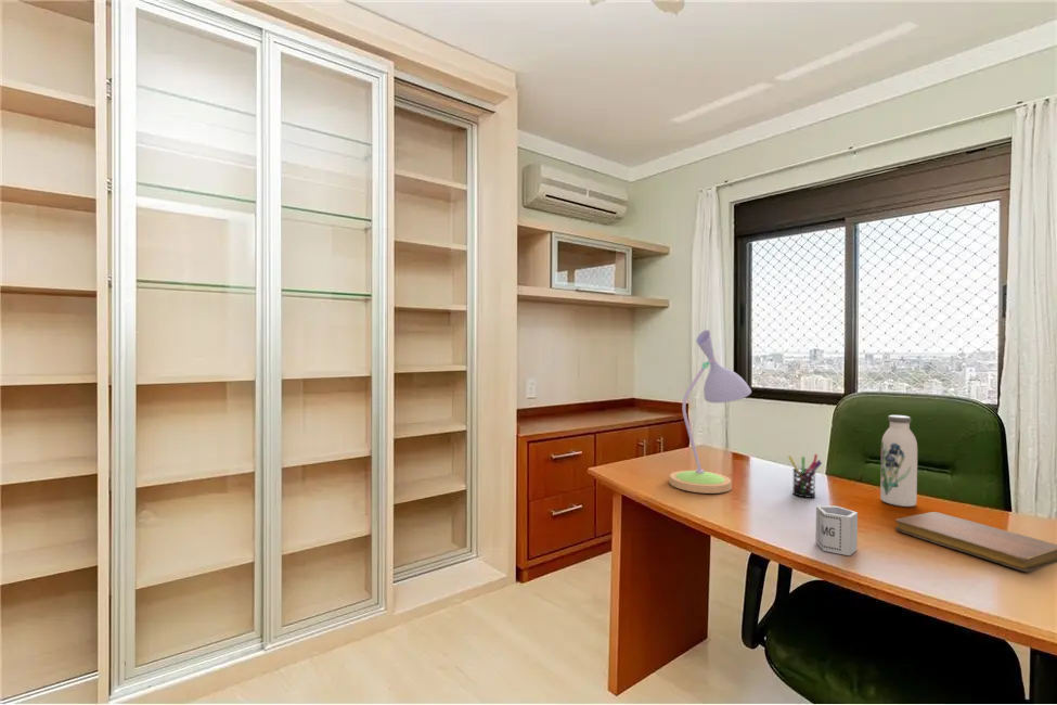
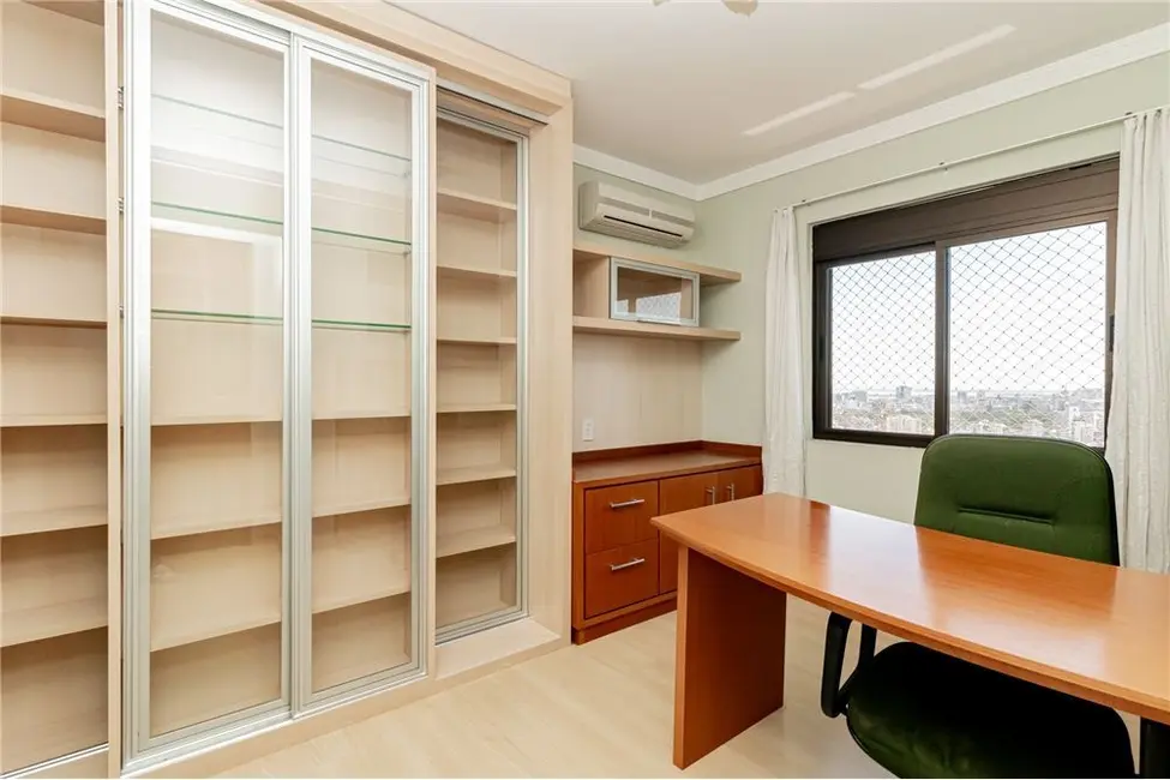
- notebook [894,511,1057,573]
- water bottle [879,414,918,508]
- cup [814,504,859,556]
- pen holder [787,453,823,499]
- desk lamp [668,329,752,495]
